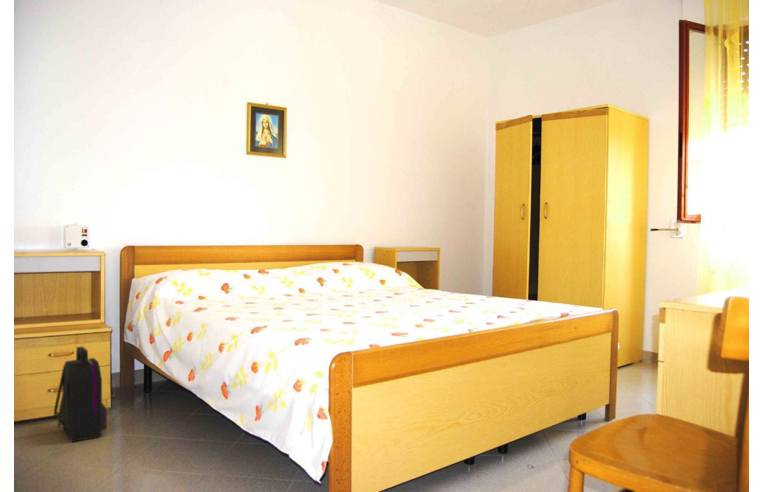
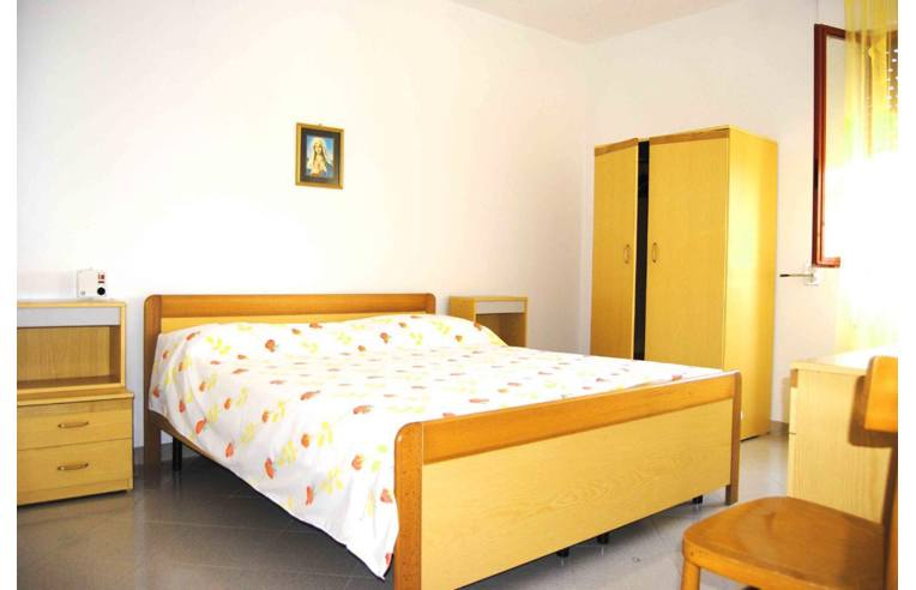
- backpack [53,345,108,443]
